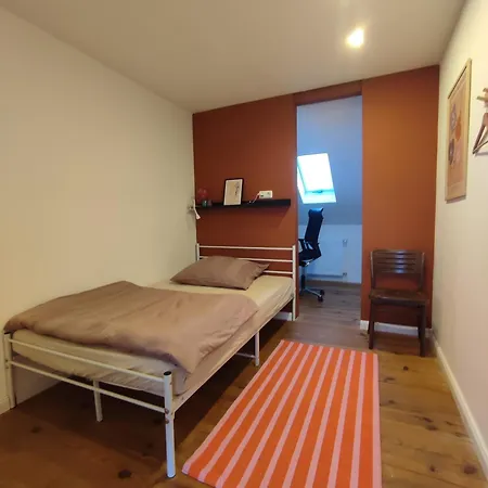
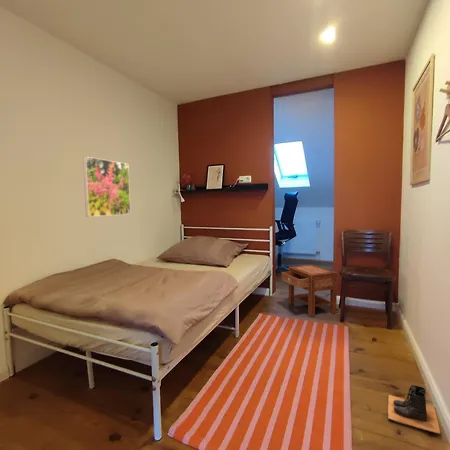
+ nightstand [281,264,338,318]
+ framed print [82,156,131,218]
+ boots [386,384,442,435]
